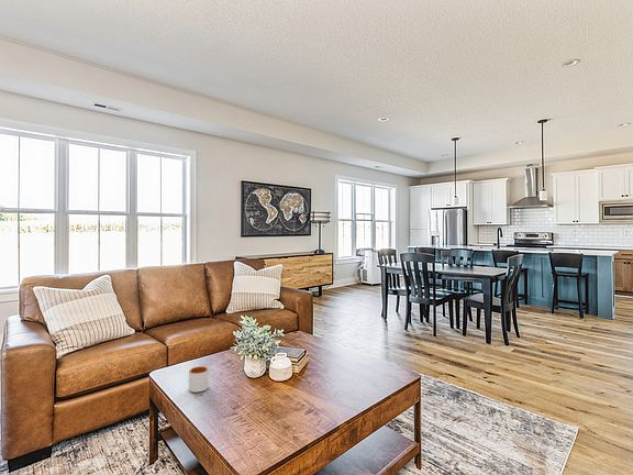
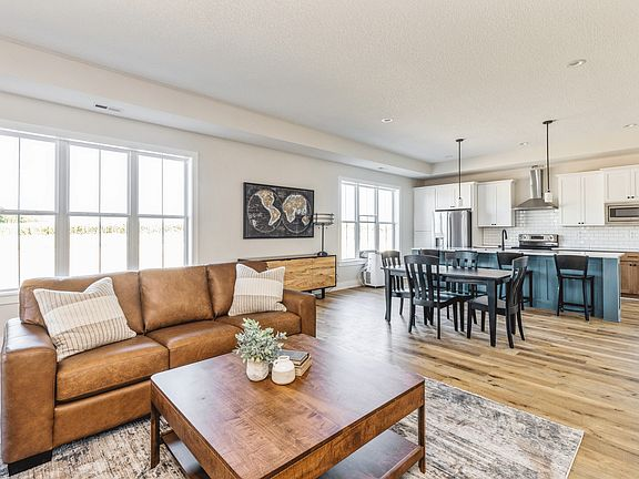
- mug [188,365,210,394]
